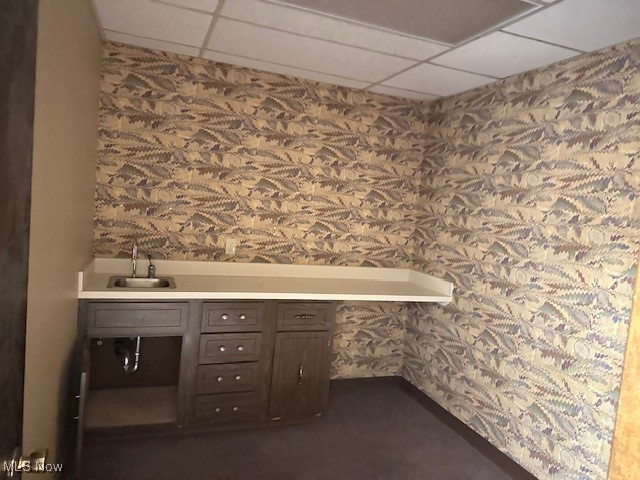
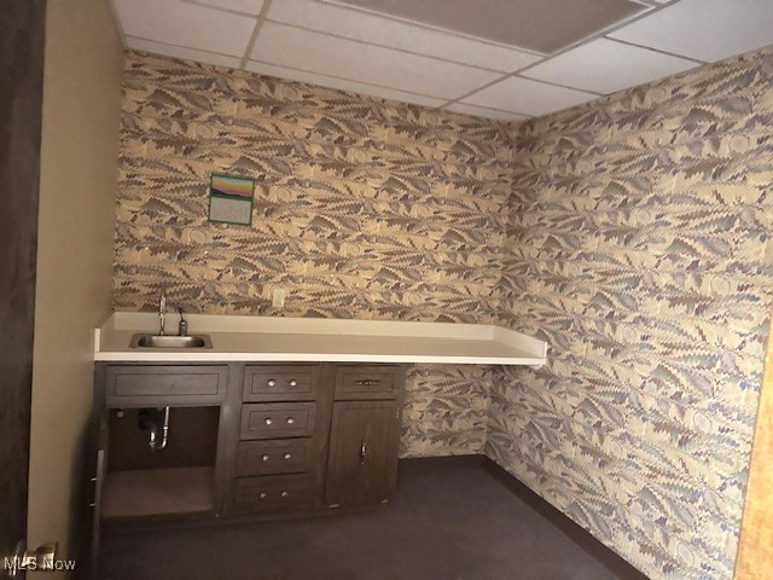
+ calendar [207,169,256,227]
